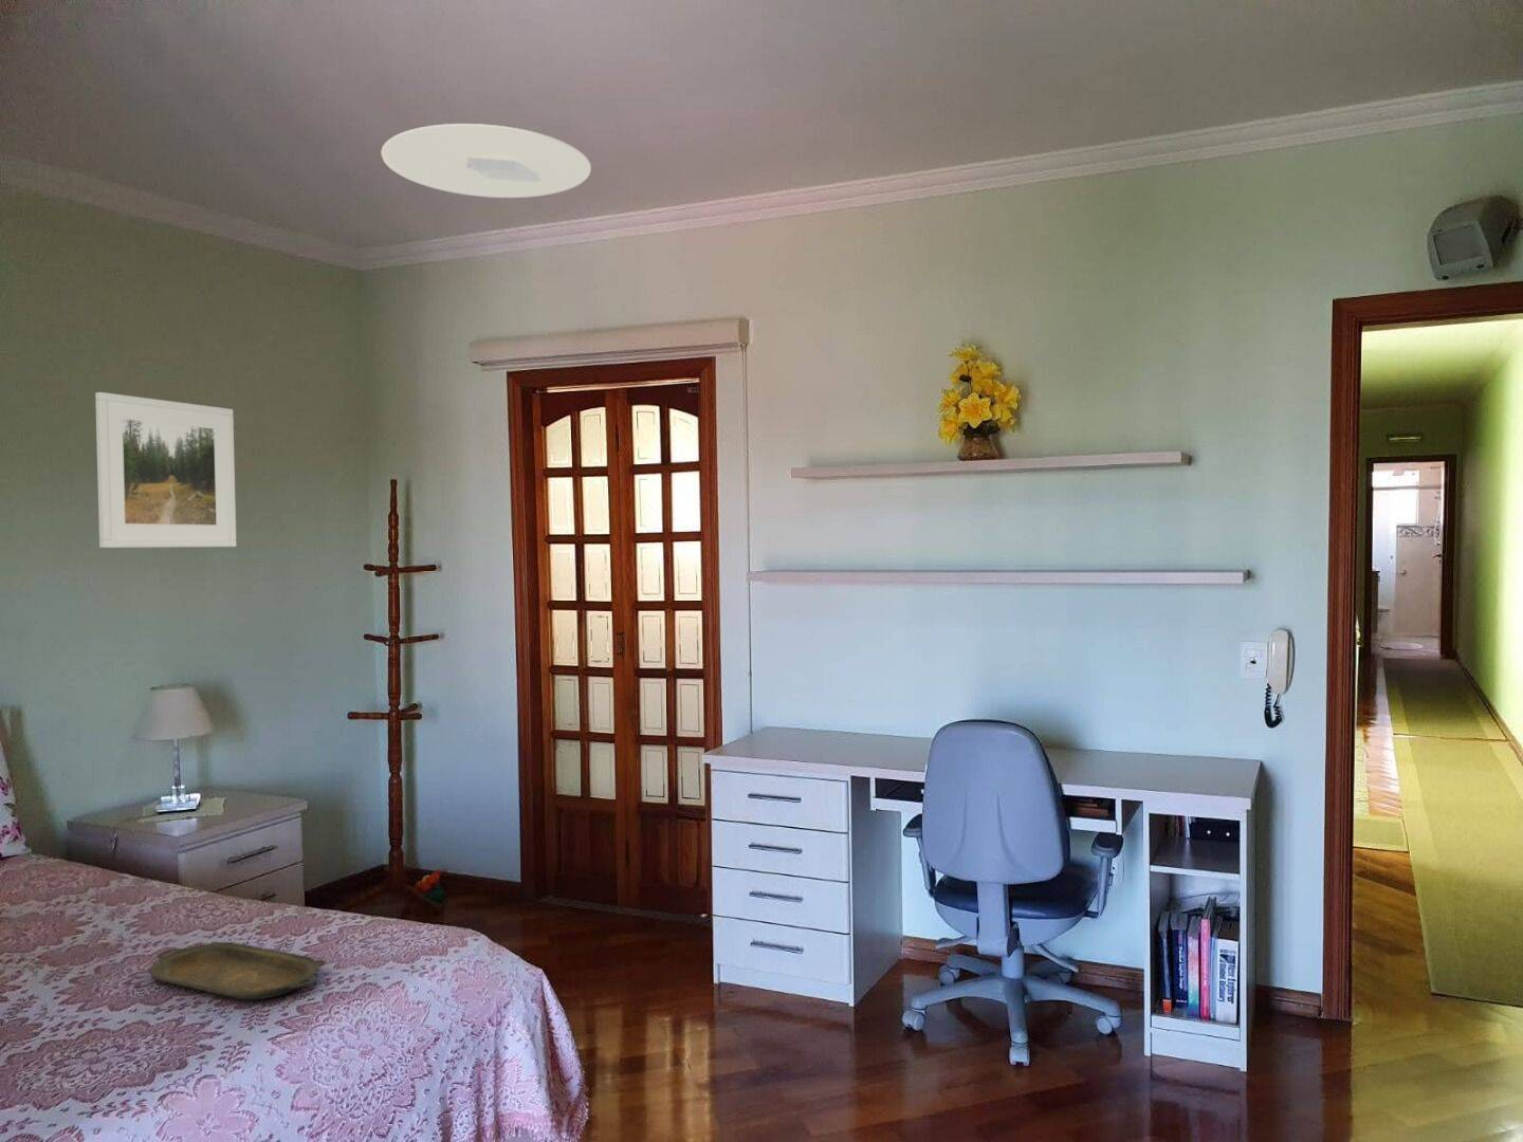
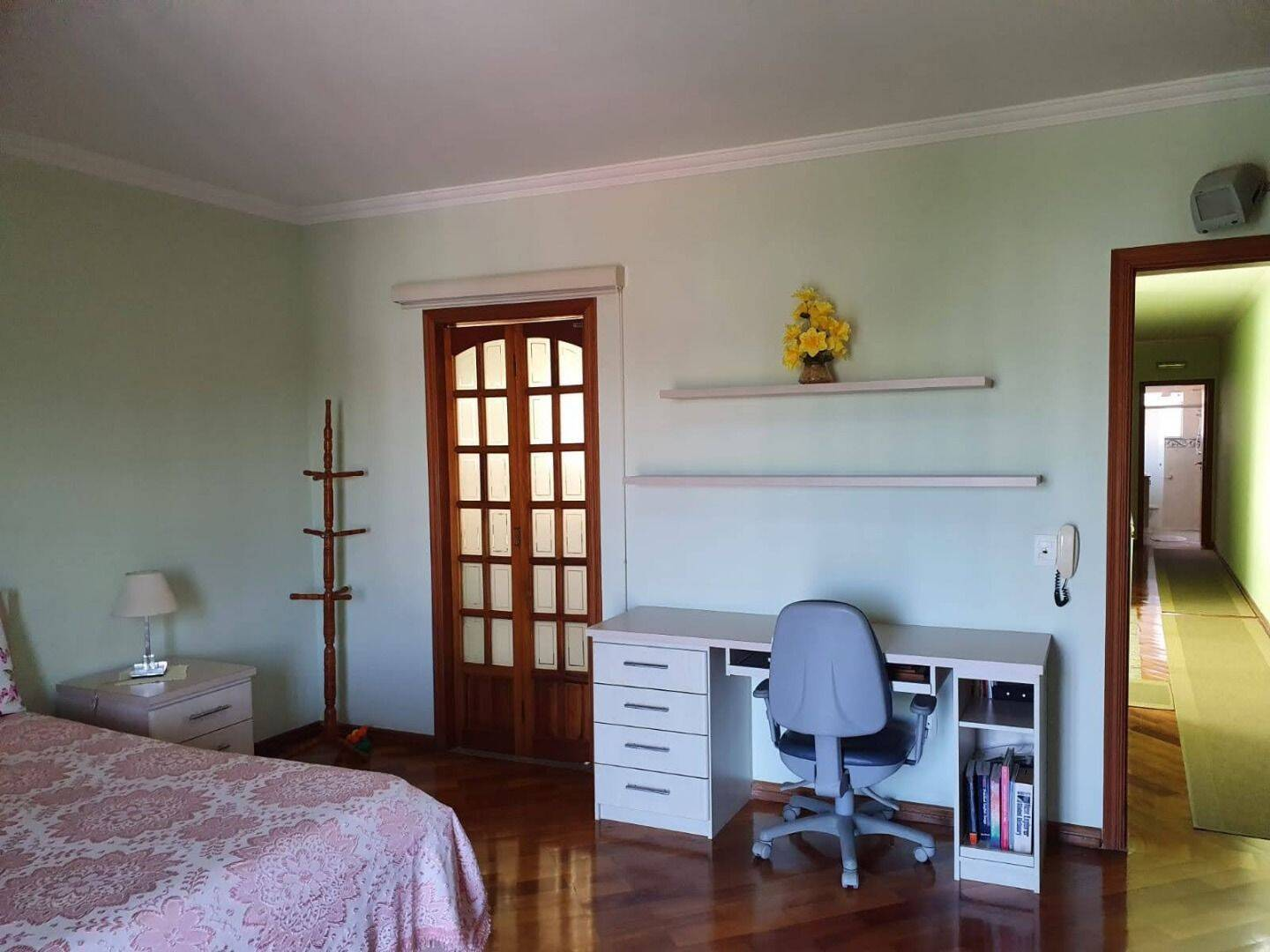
- ceiling light [380,122,592,199]
- serving tray [148,942,327,1000]
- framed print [94,391,237,548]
